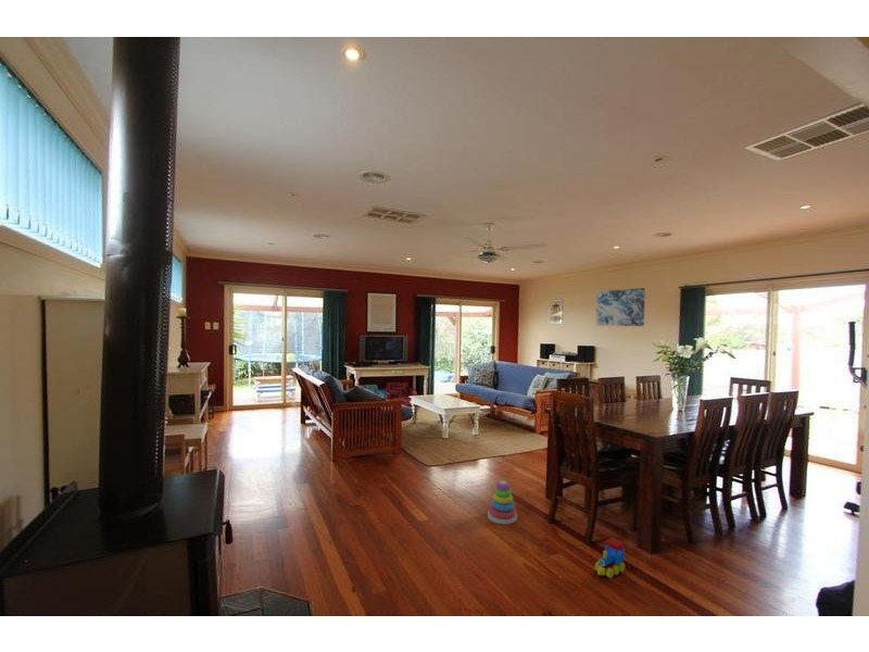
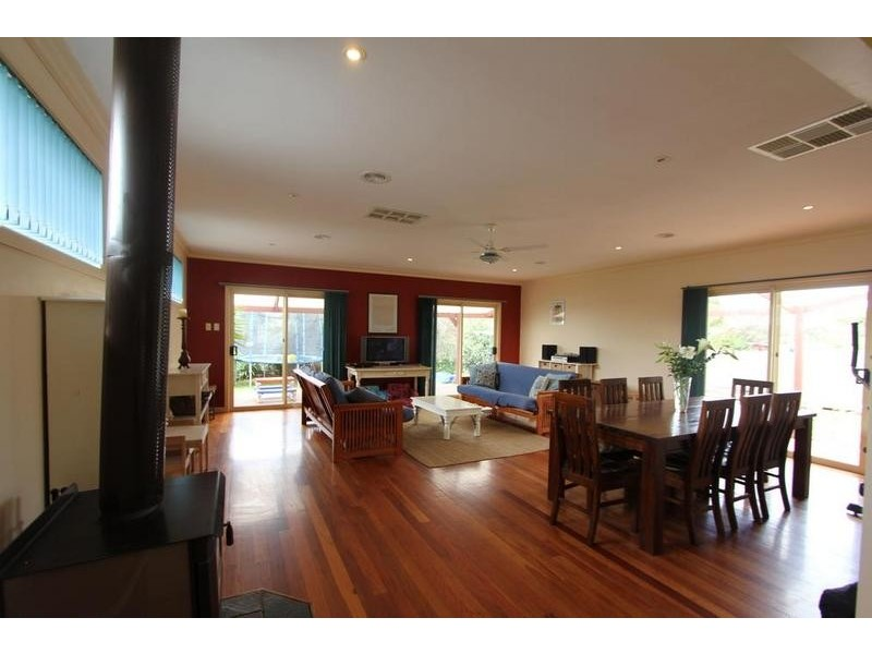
- toy train [594,537,628,579]
- stacking toy [487,479,518,525]
- wall art [595,287,646,327]
